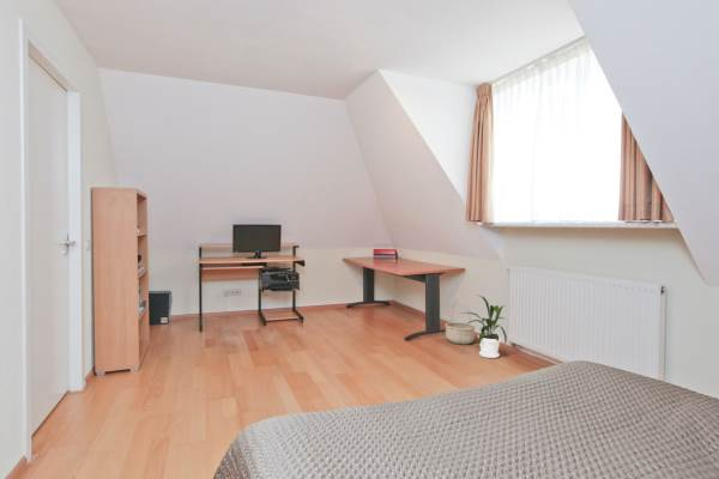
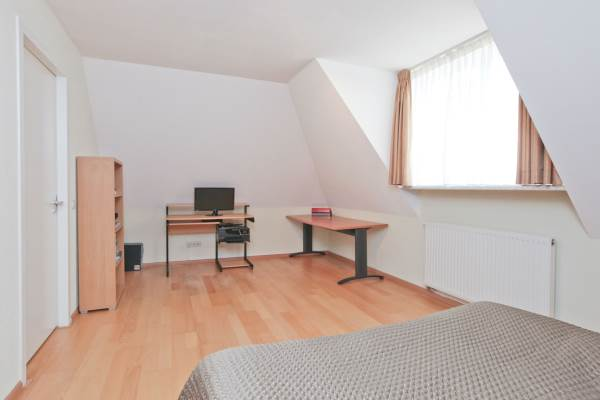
- house plant [460,293,508,359]
- basket [443,298,477,345]
